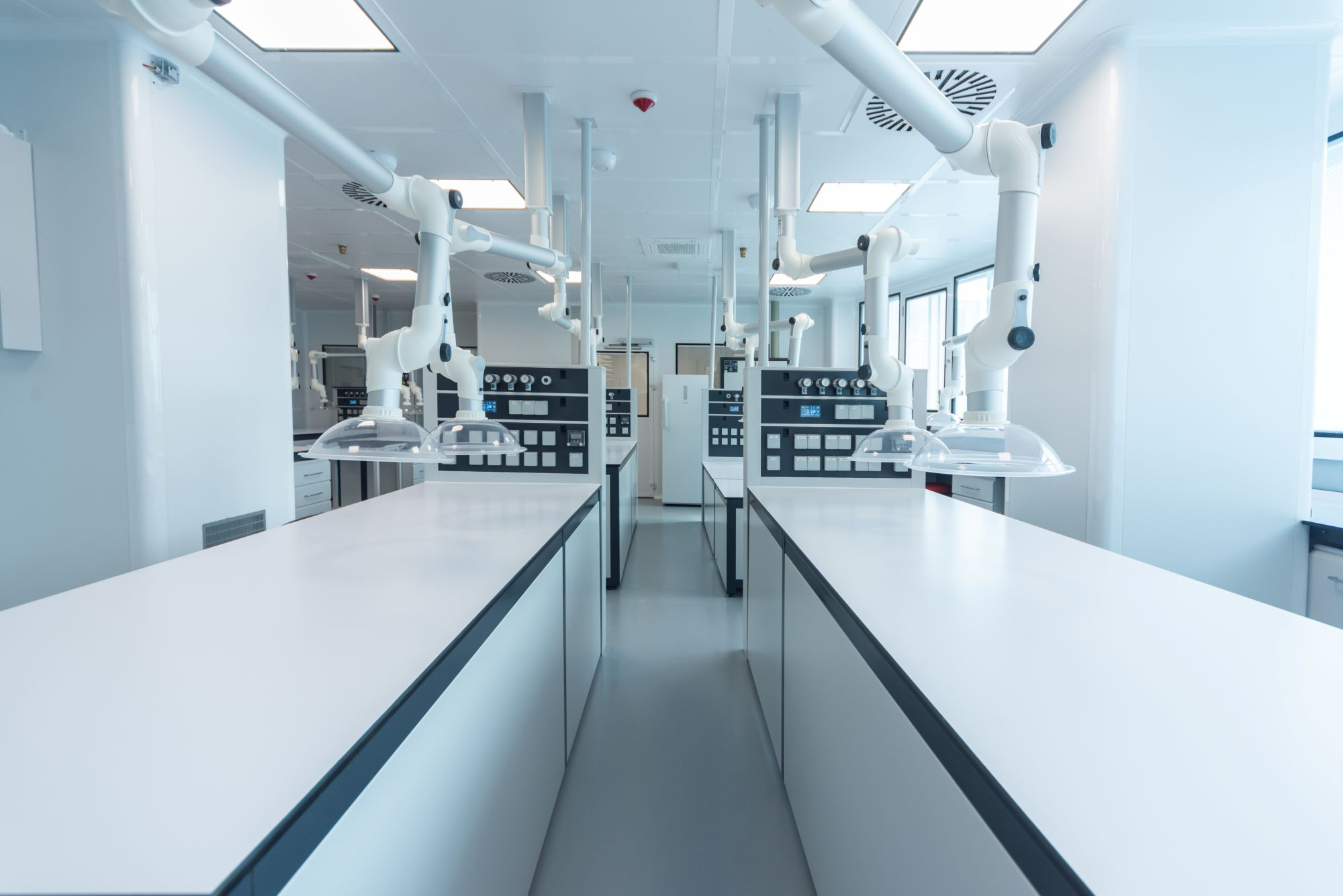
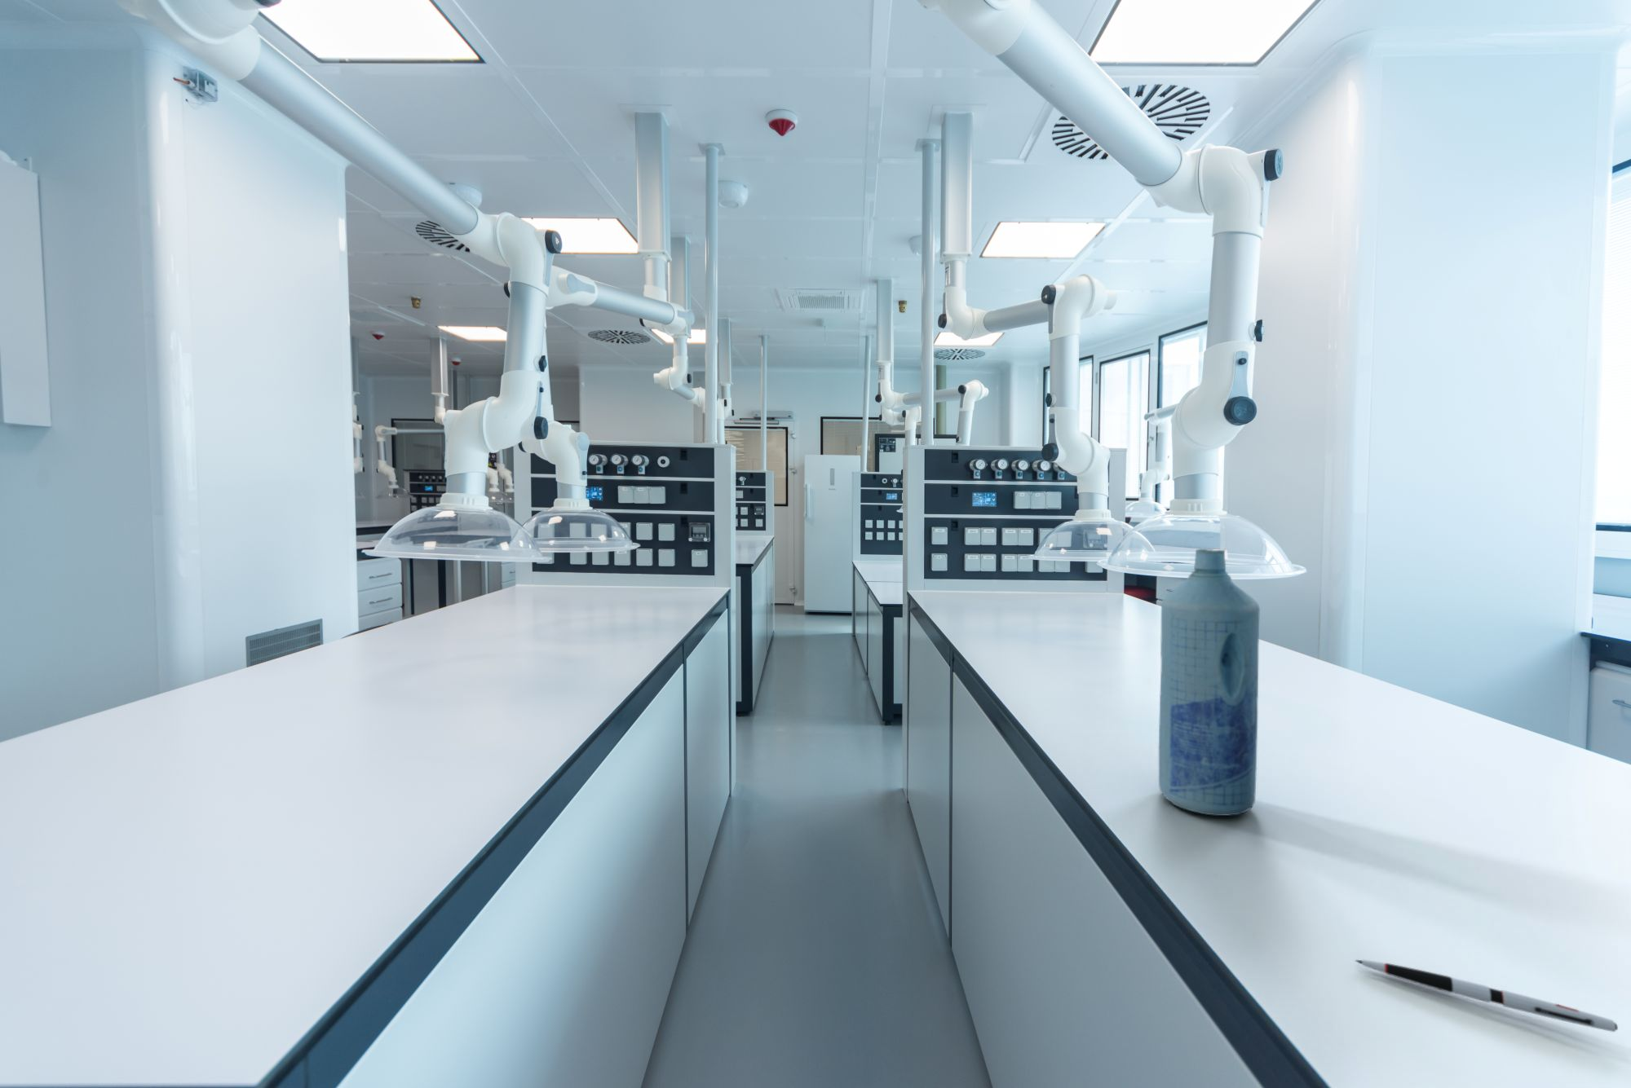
+ pen [1354,959,1619,1032]
+ bottle [1159,549,1261,817]
